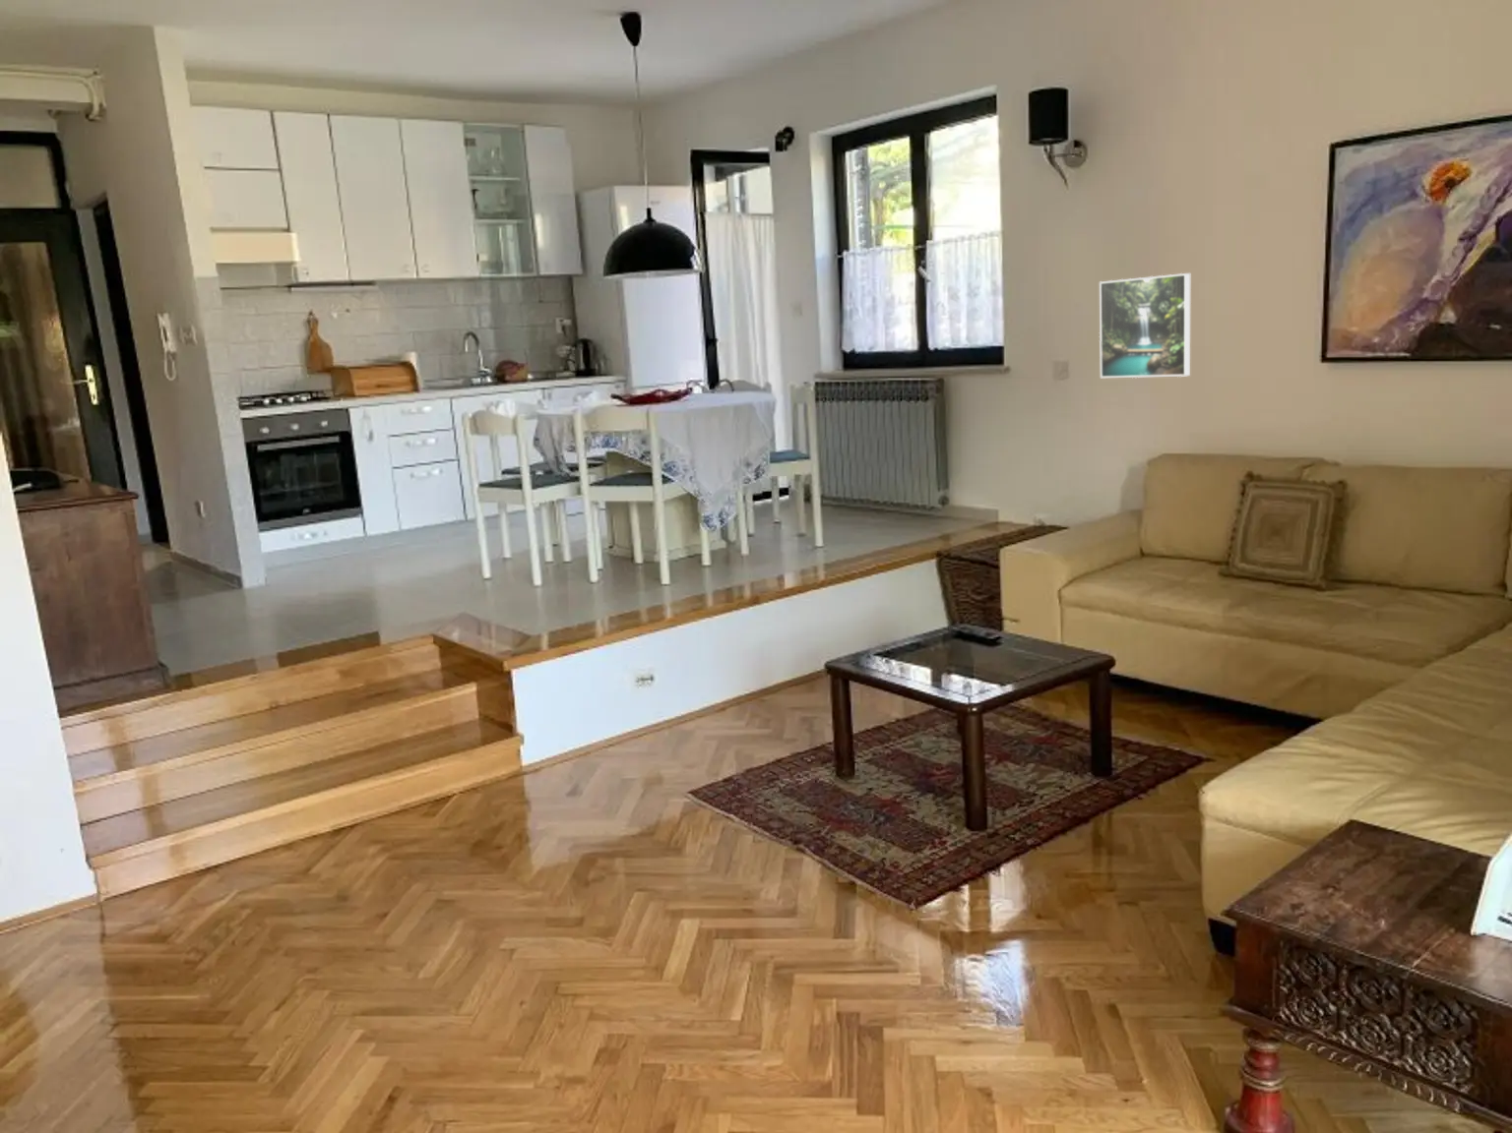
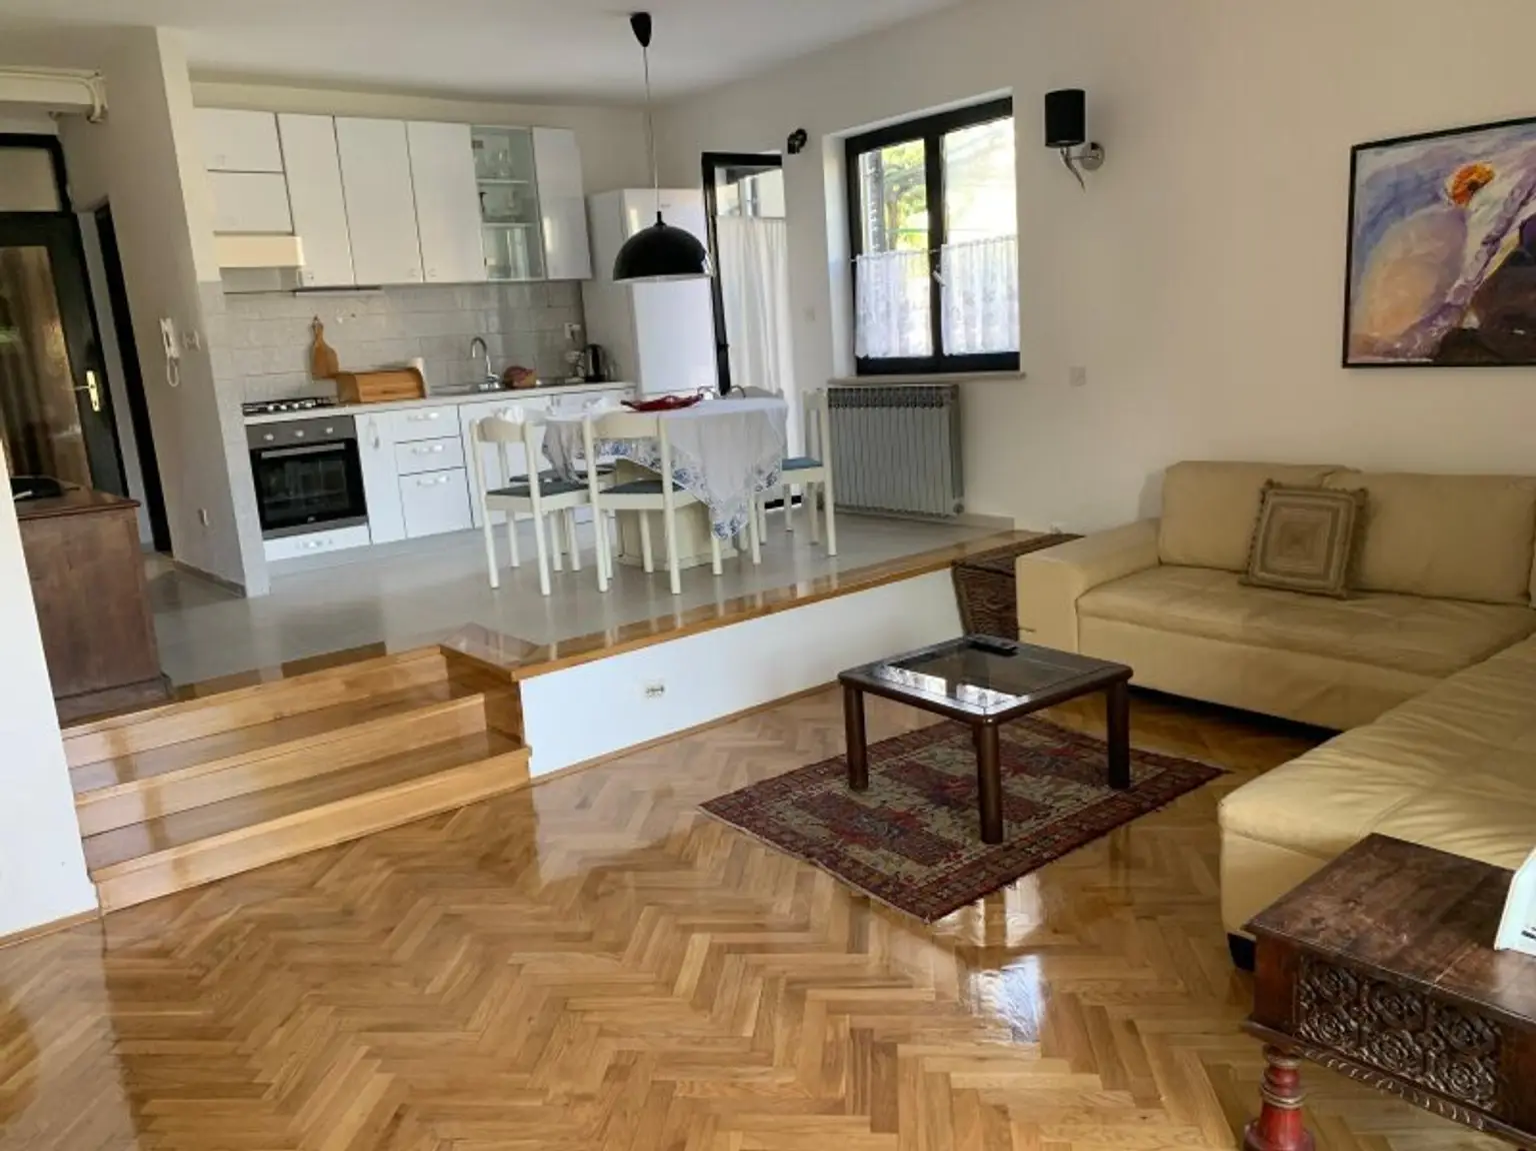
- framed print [1099,273,1191,378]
